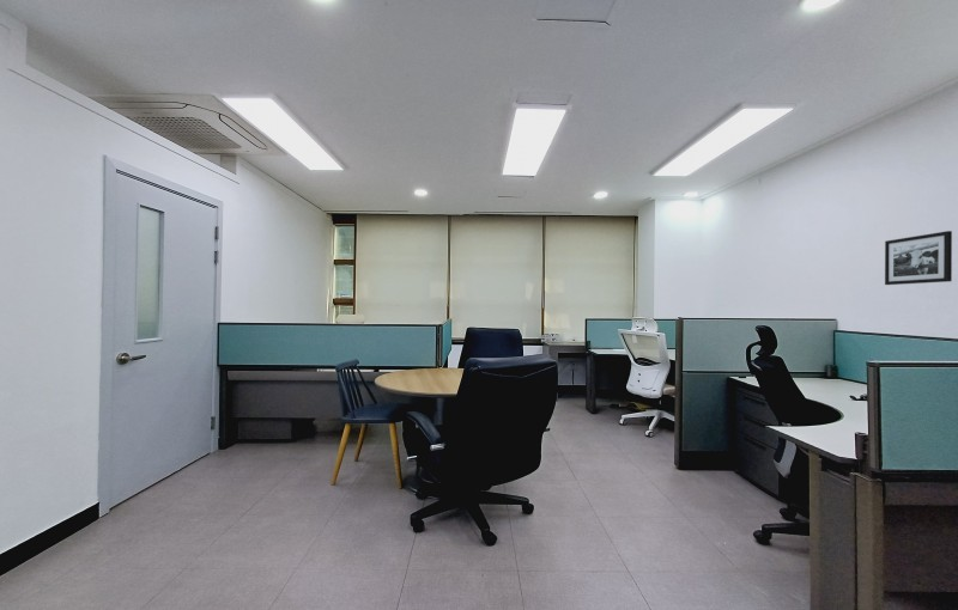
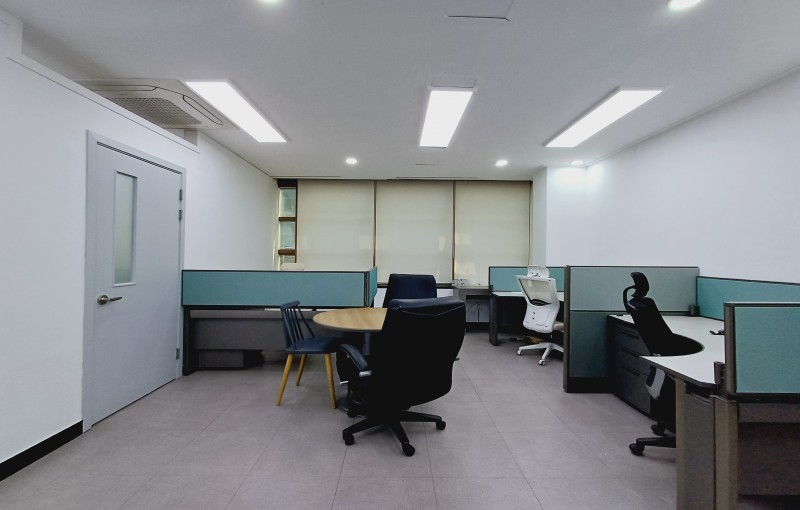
- picture frame [884,230,953,286]
